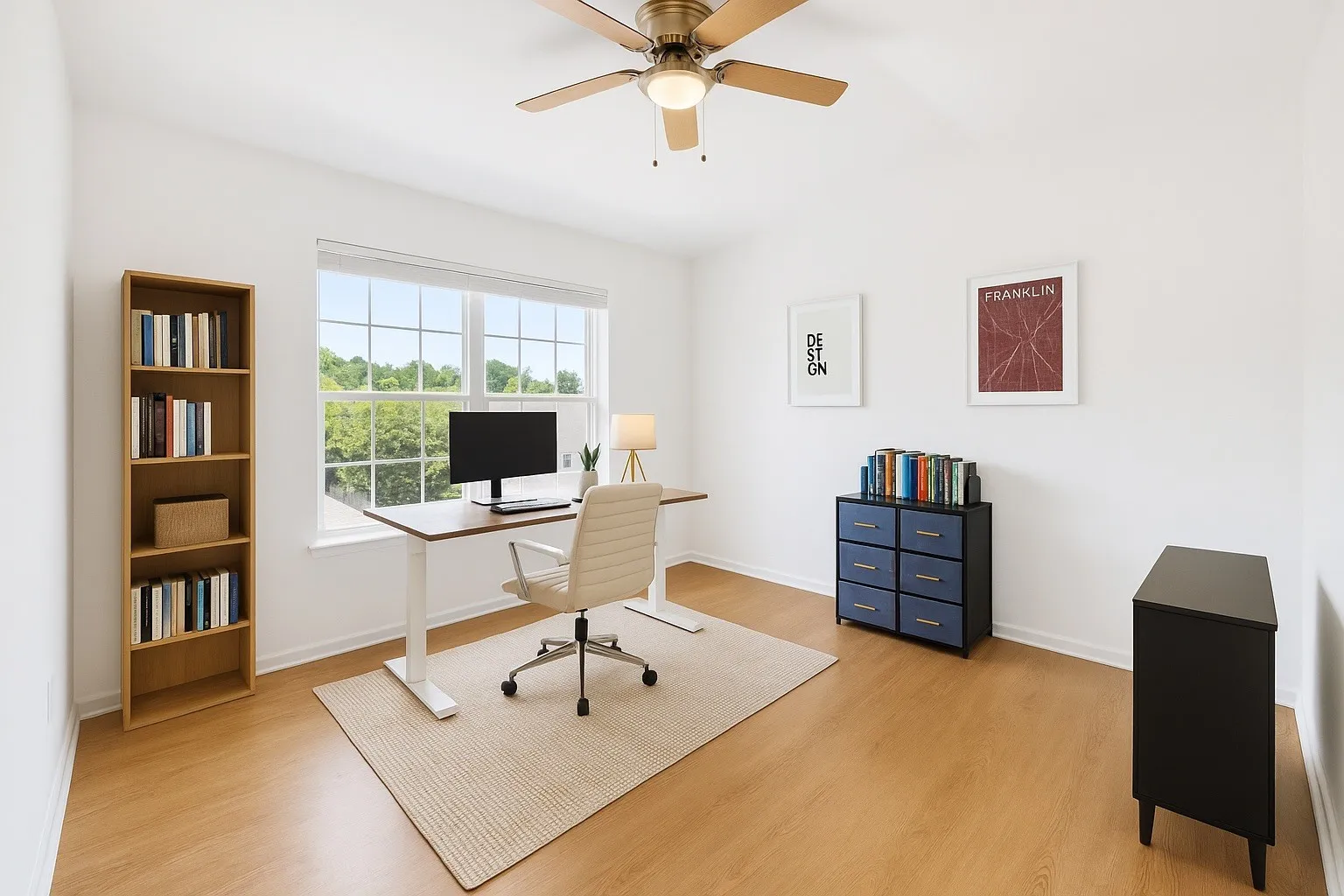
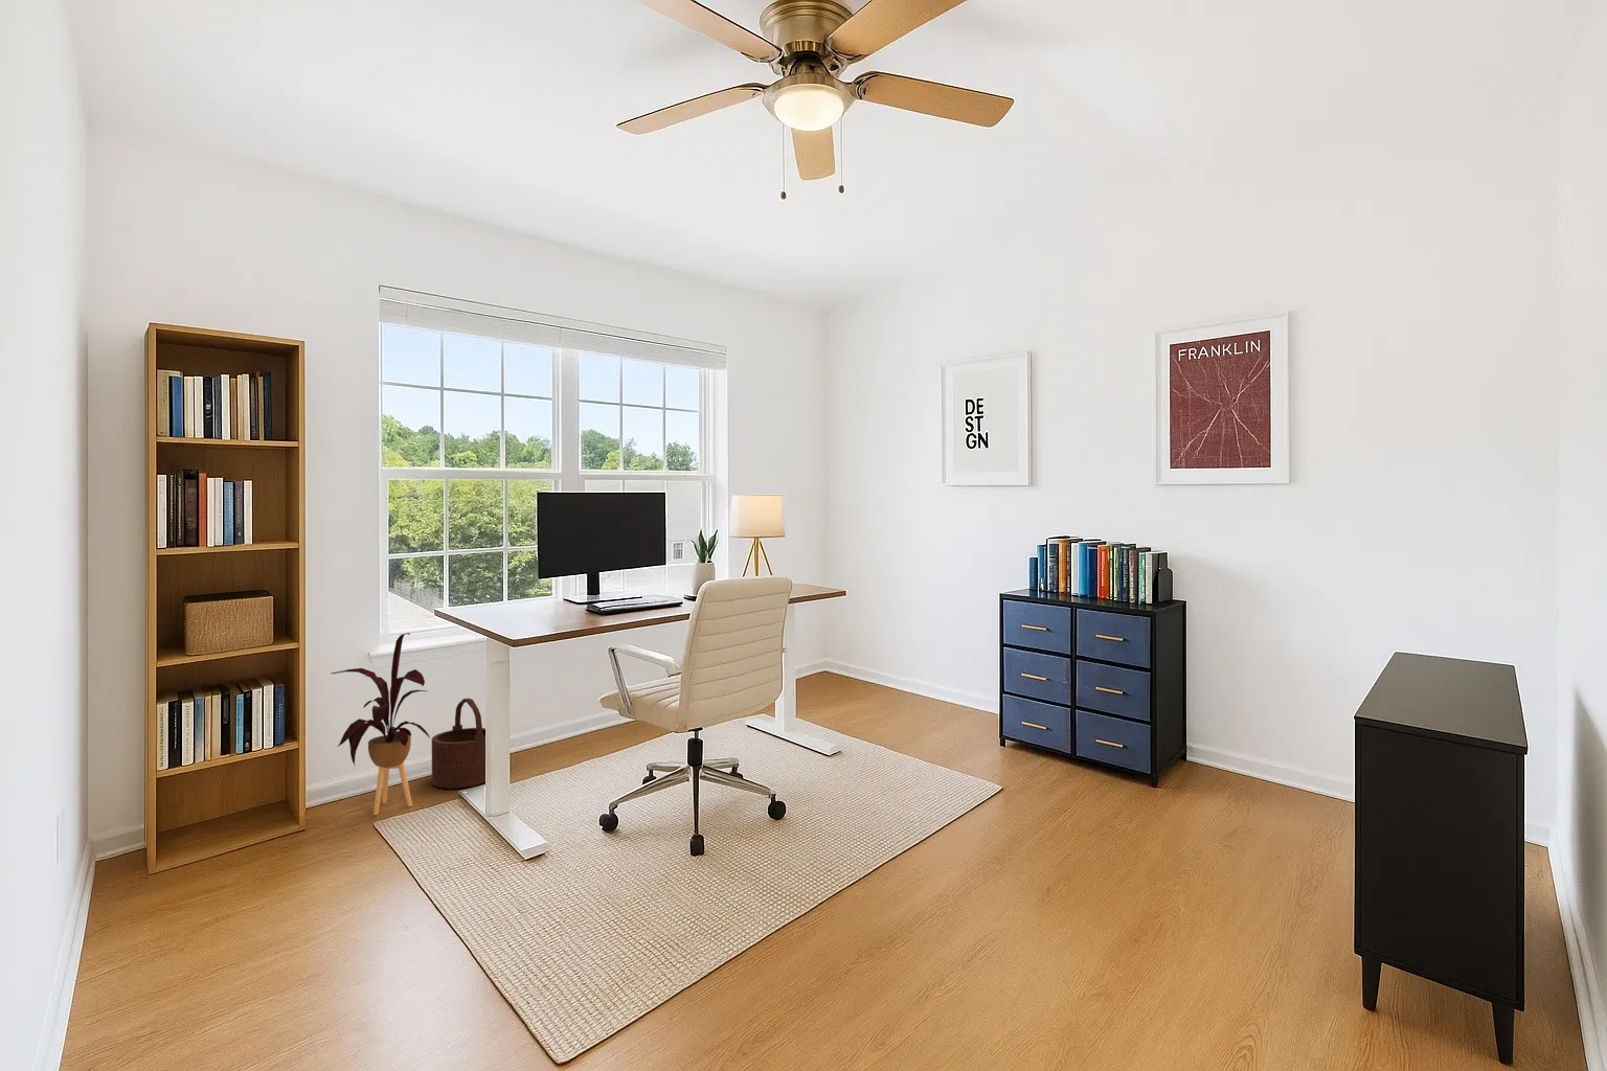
+ house plant [330,631,430,816]
+ wooden bucket [430,698,487,790]
